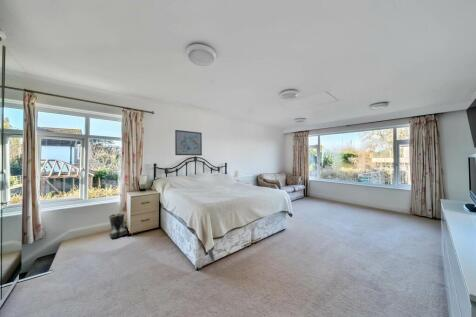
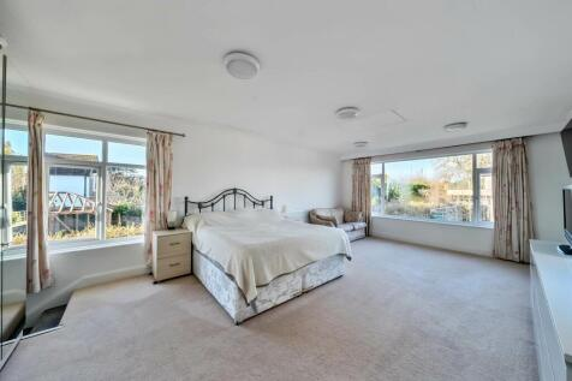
- boots [108,212,129,239]
- wall art [174,129,203,156]
